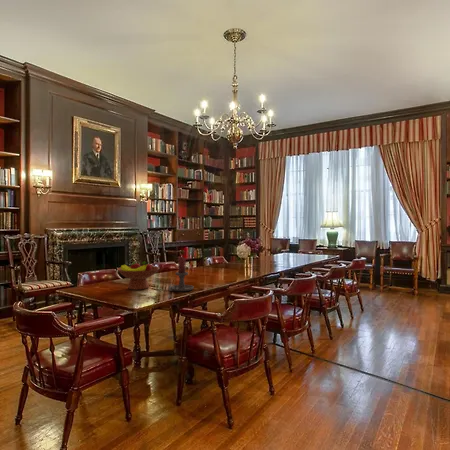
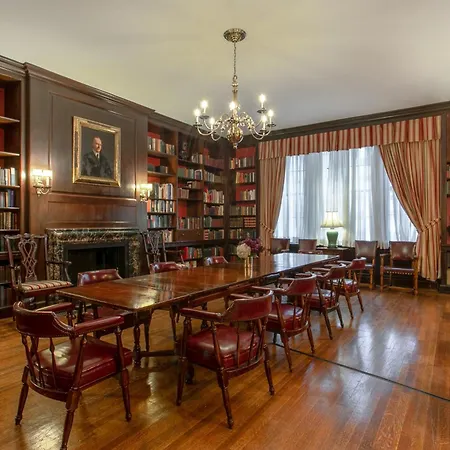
- fruit bowl [116,261,160,291]
- candle holder [168,256,195,292]
